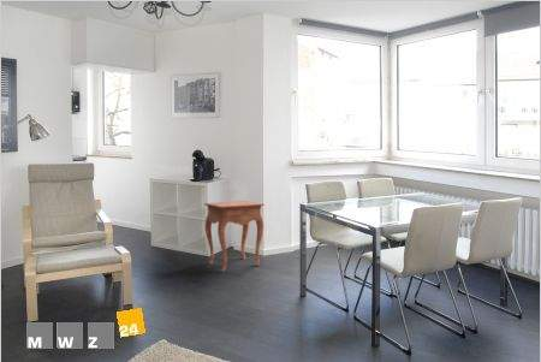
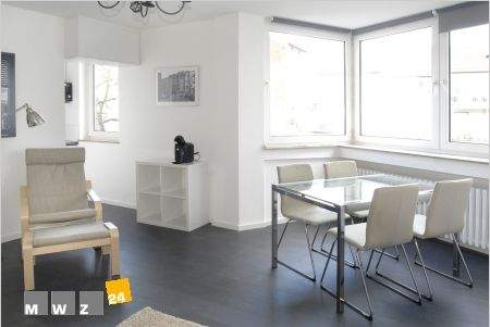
- side table [203,200,264,272]
